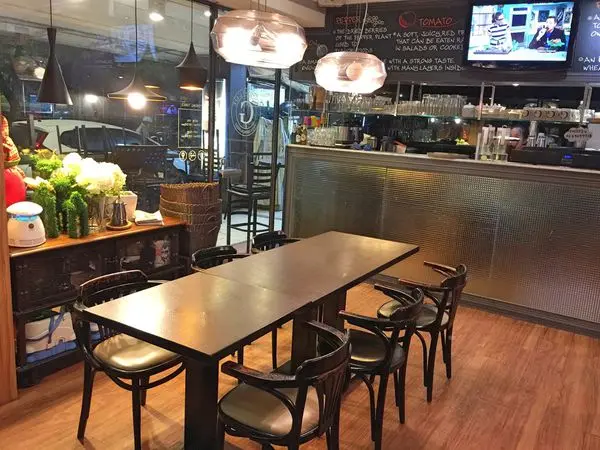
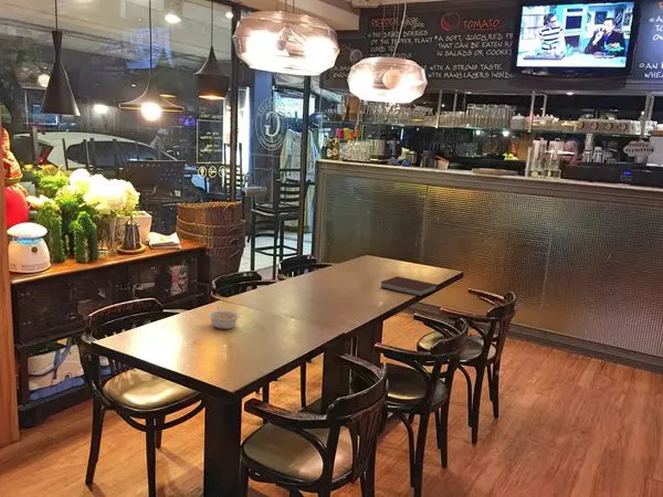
+ legume [207,305,241,330]
+ notebook [379,275,438,297]
